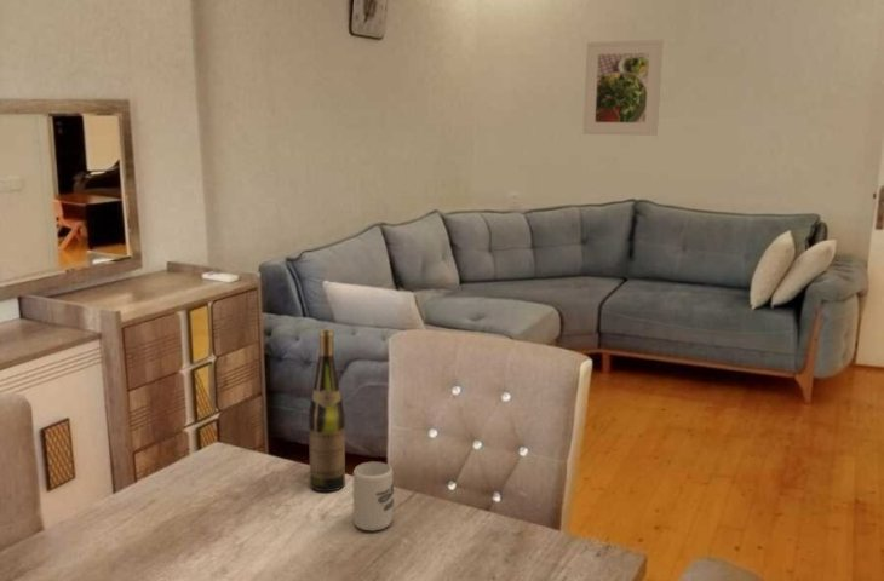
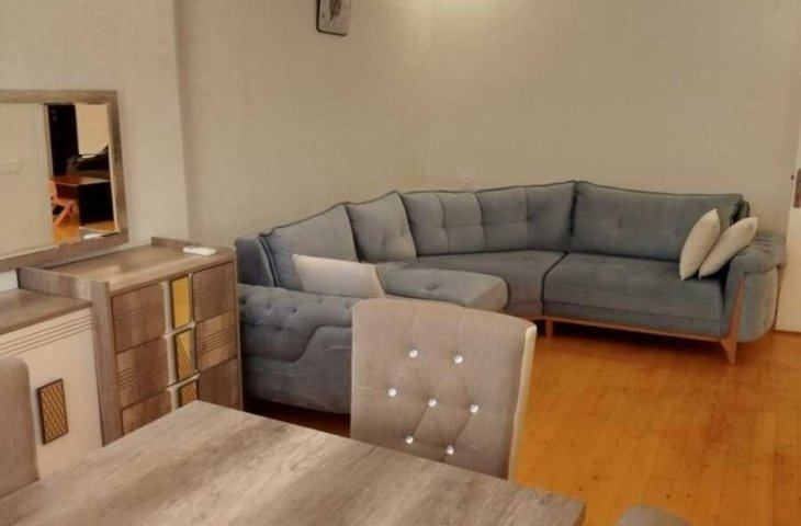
- wine bottle [308,329,346,493]
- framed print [582,39,664,137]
- cup [352,460,395,531]
